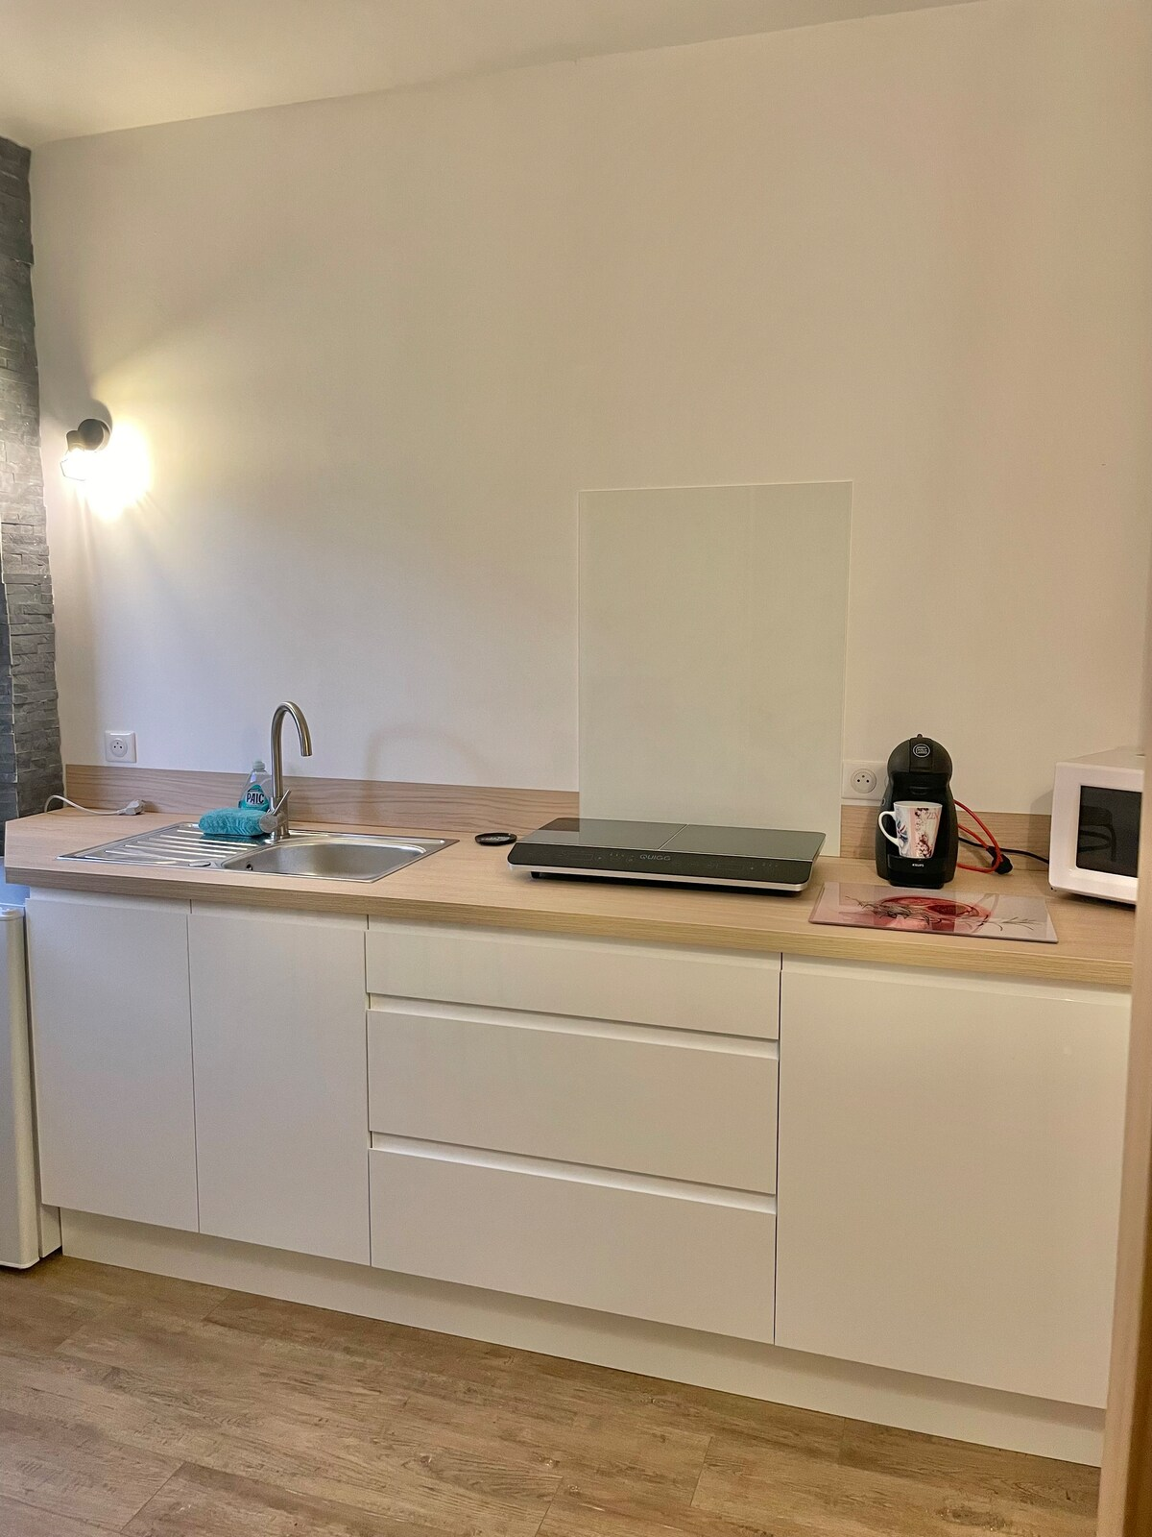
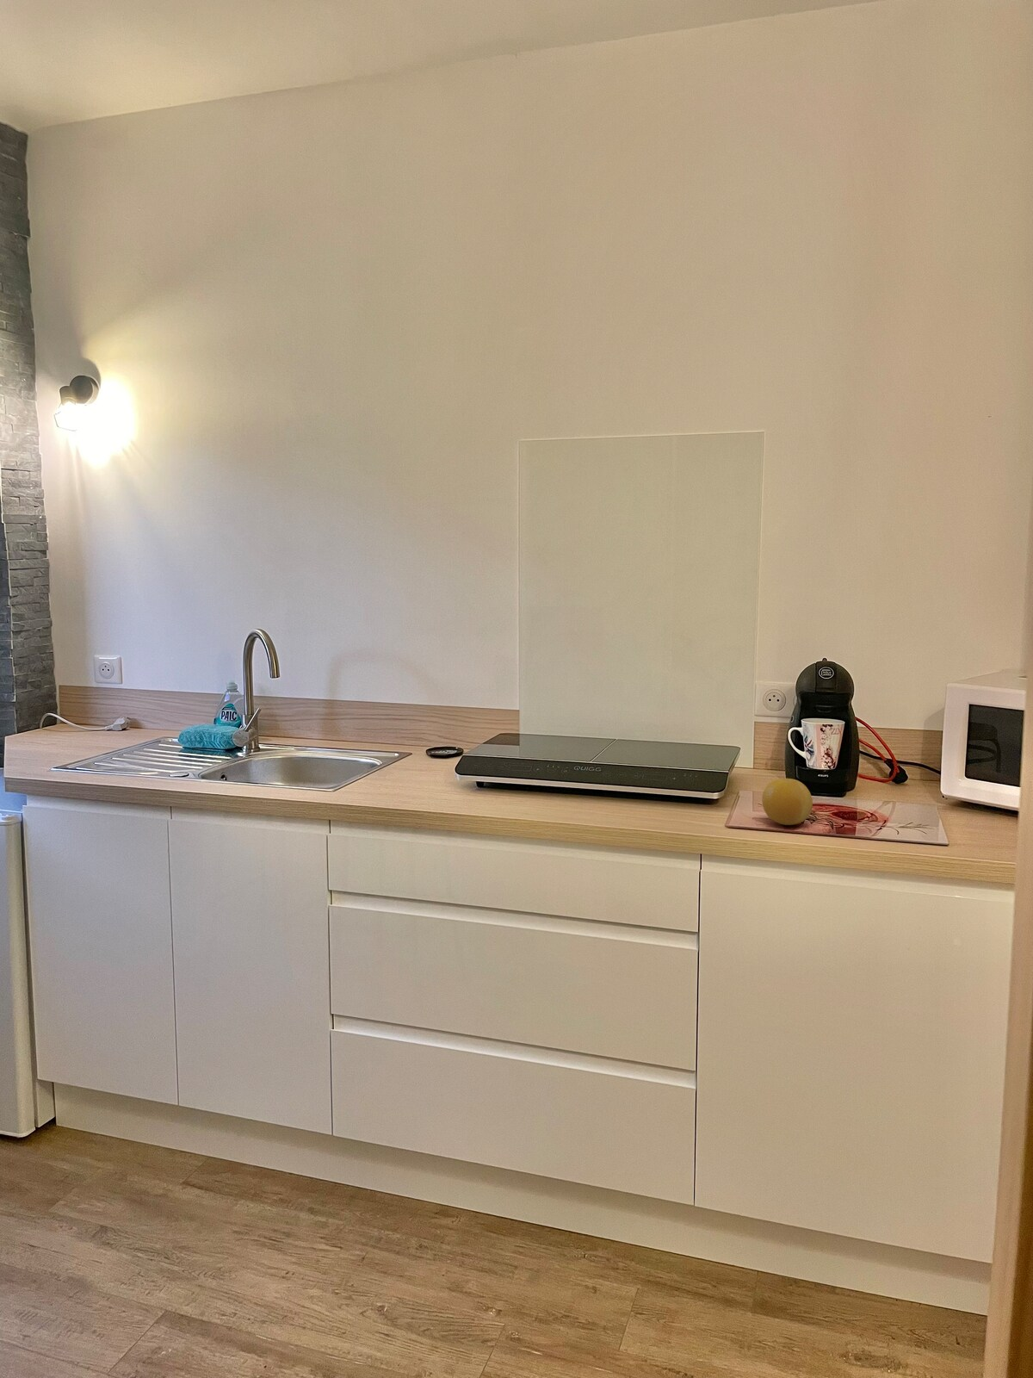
+ fruit [761,778,814,826]
